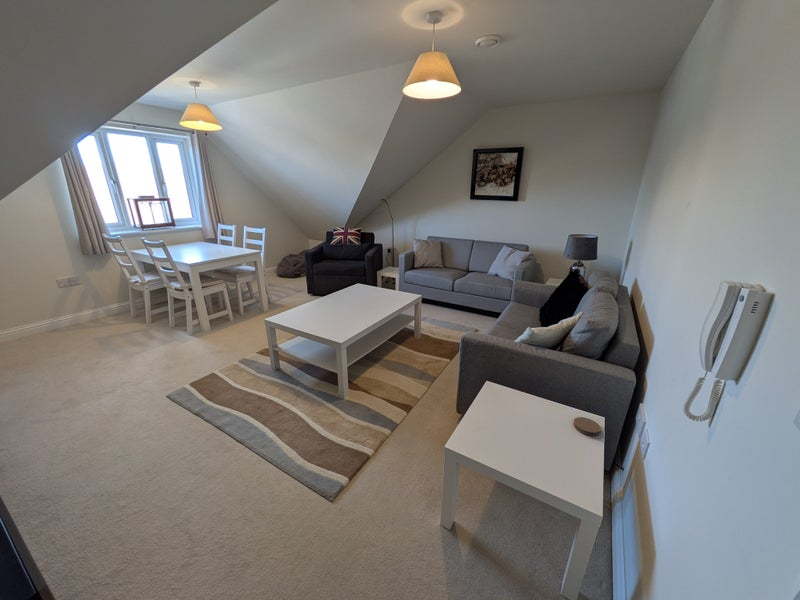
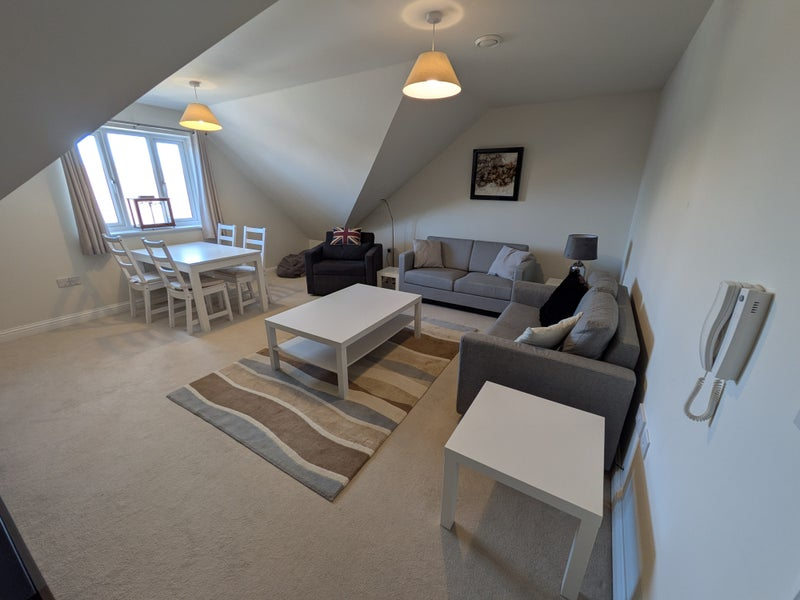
- coaster [572,416,602,436]
